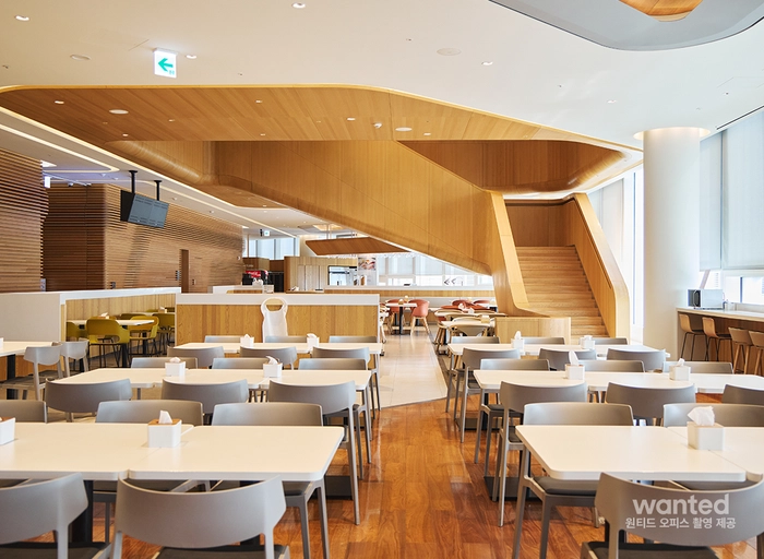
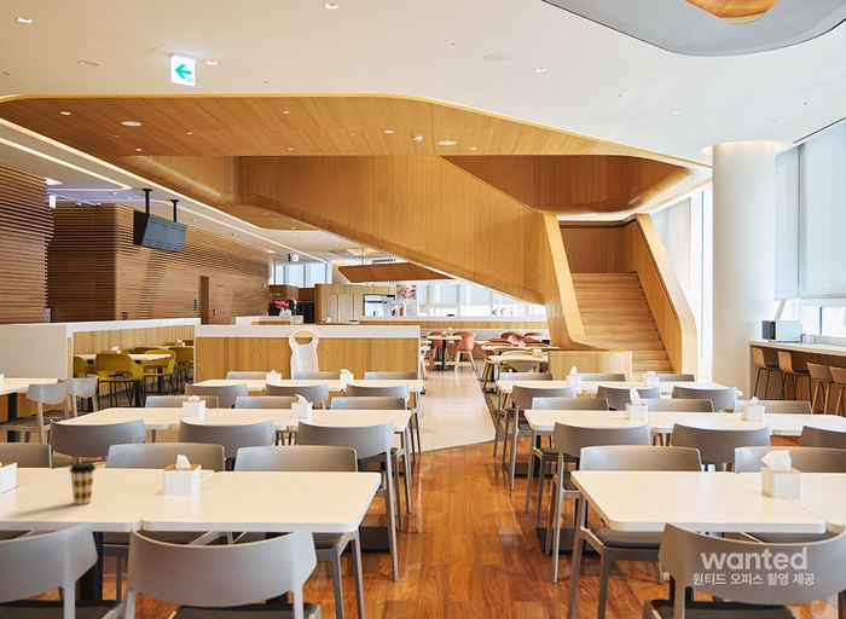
+ coffee cup [68,462,97,505]
